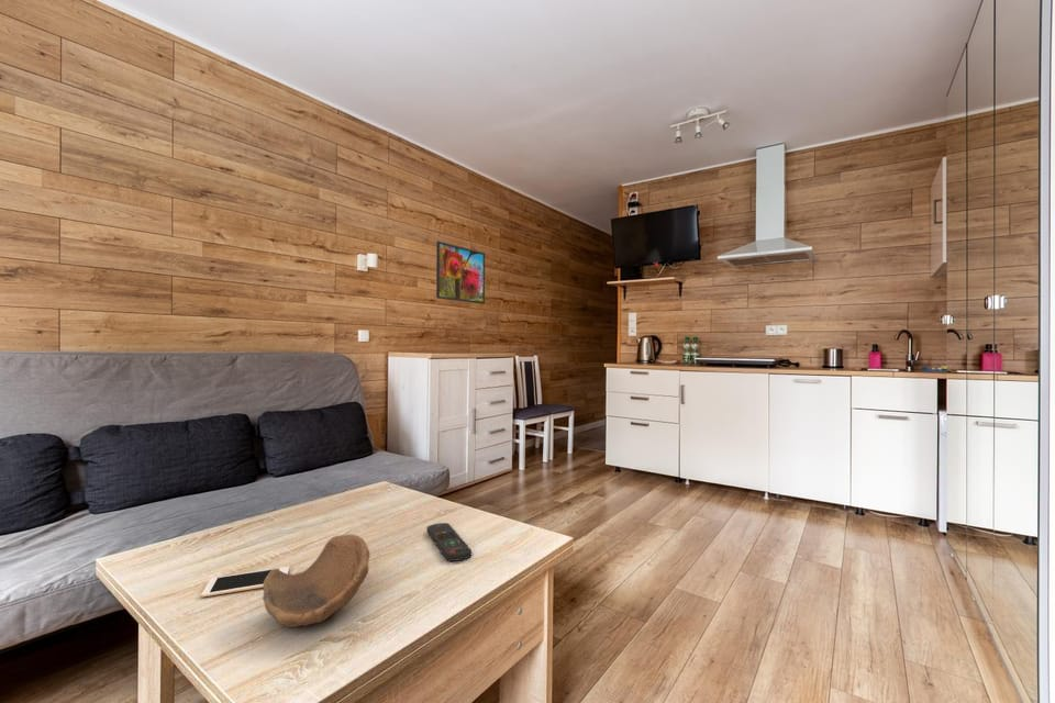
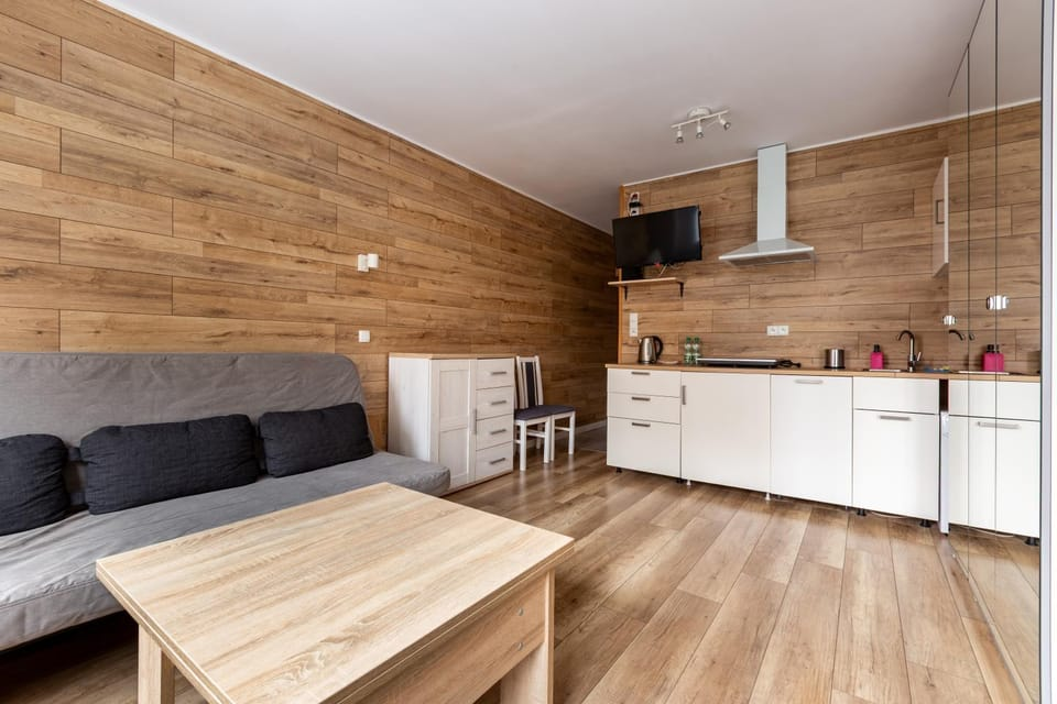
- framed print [435,241,486,305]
- cell phone [200,566,290,598]
- remote control [425,522,473,562]
- bowl [262,533,370,628]
